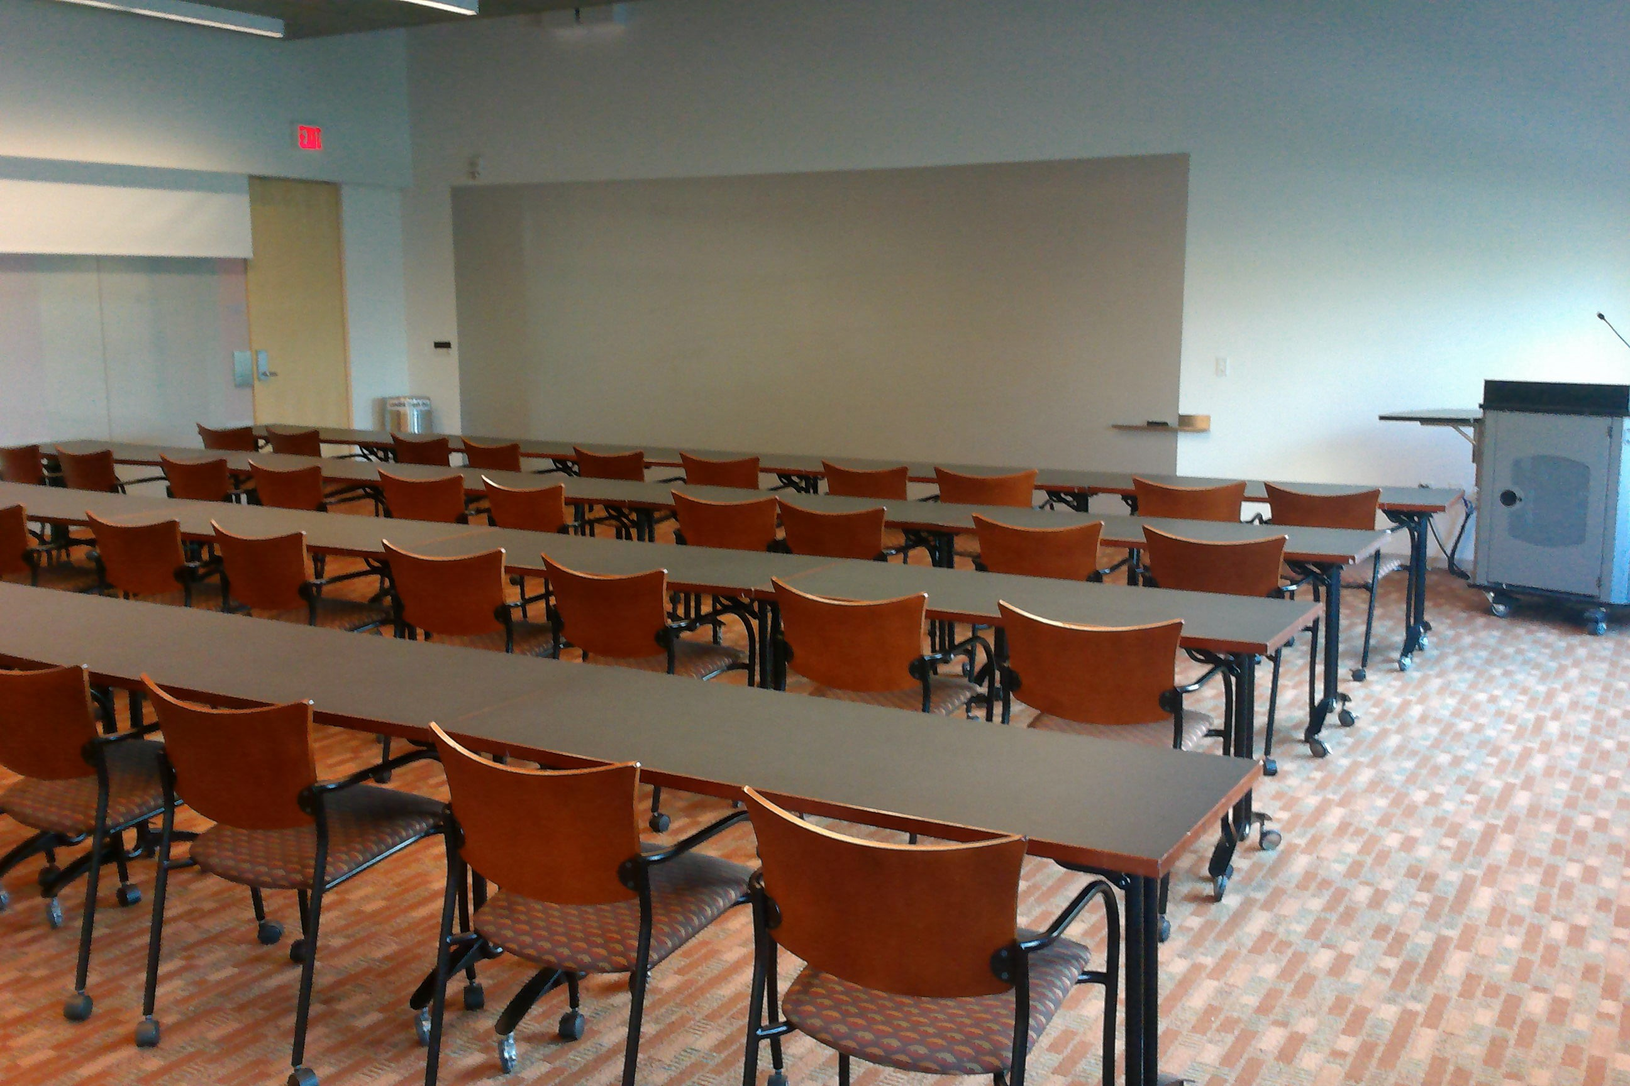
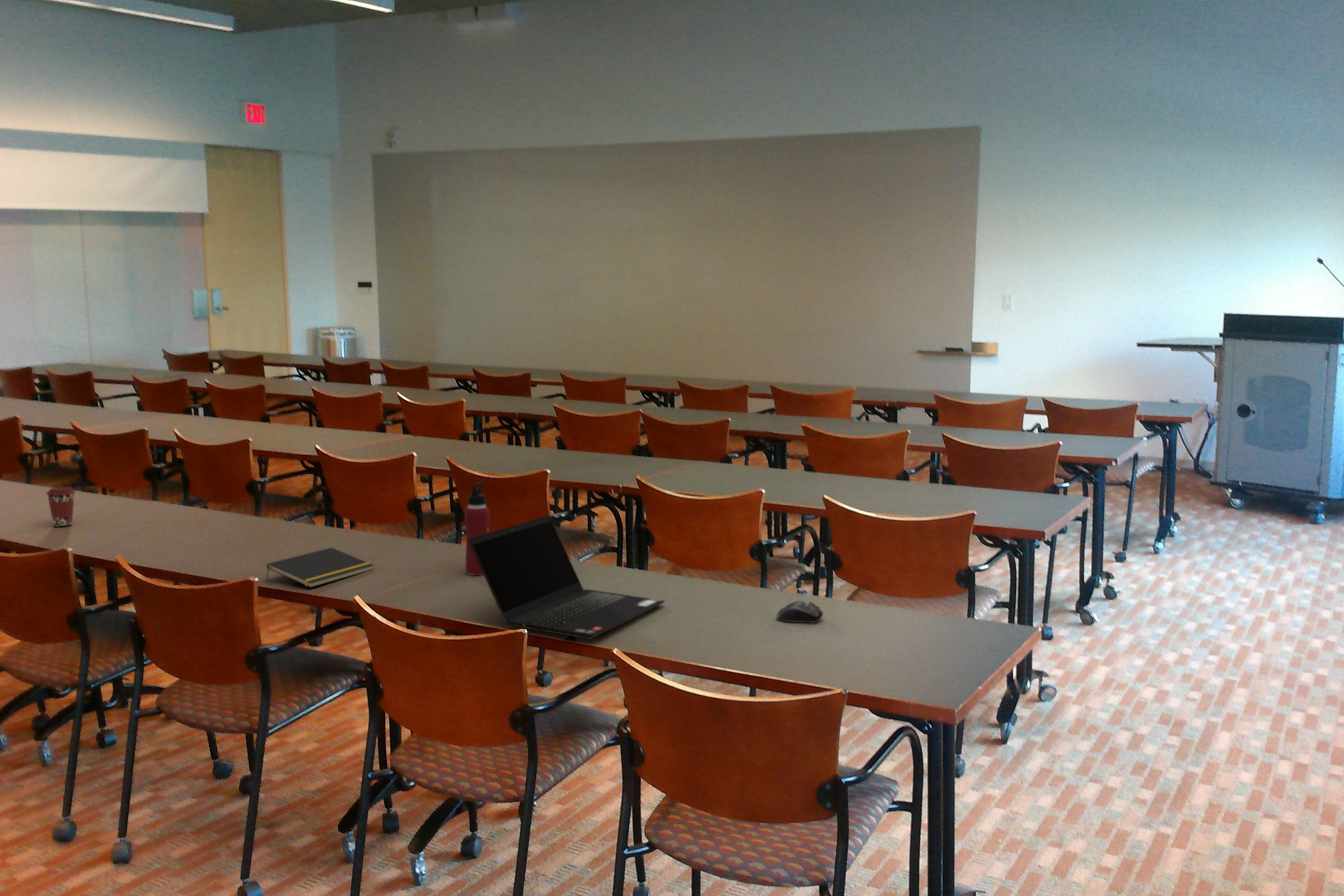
+ computer mouse [776,600,824,623]
+ laptop computer [468,515,665,639]
+ water bottle [464,481,490,576]
+ notepad [265,547,374,588]
+ coffee cup [46,486,76,527]
